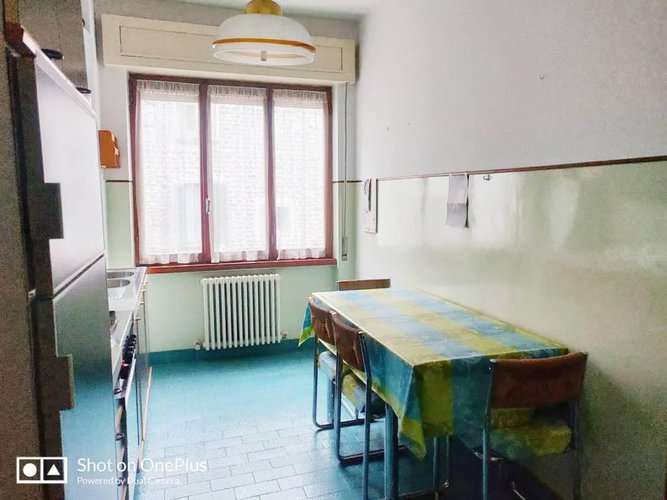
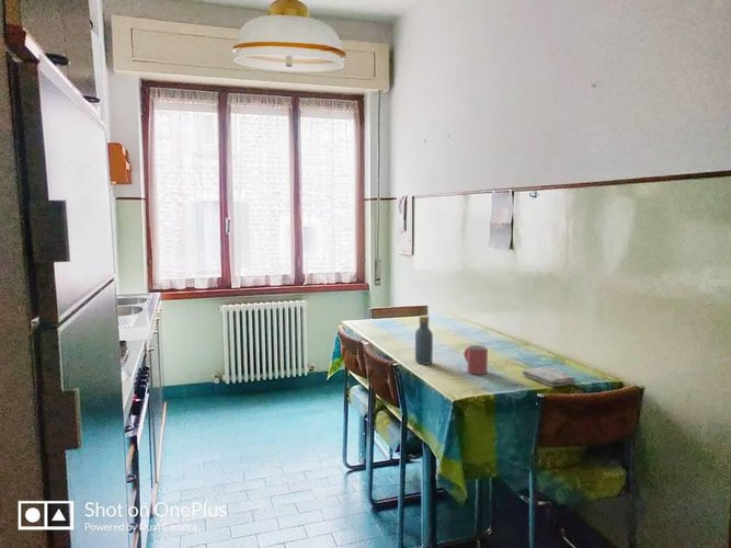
+ washcloth [521,366,576,388]
+ mug [462,344,489,376]
+ vodka [414,315,434,366]
